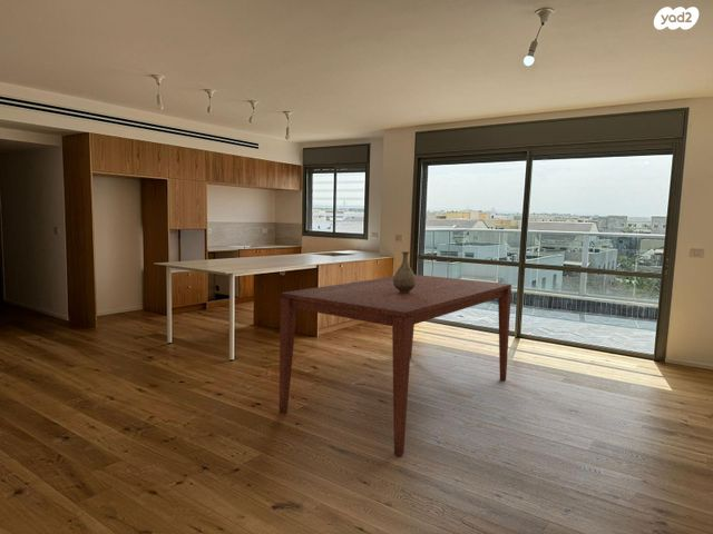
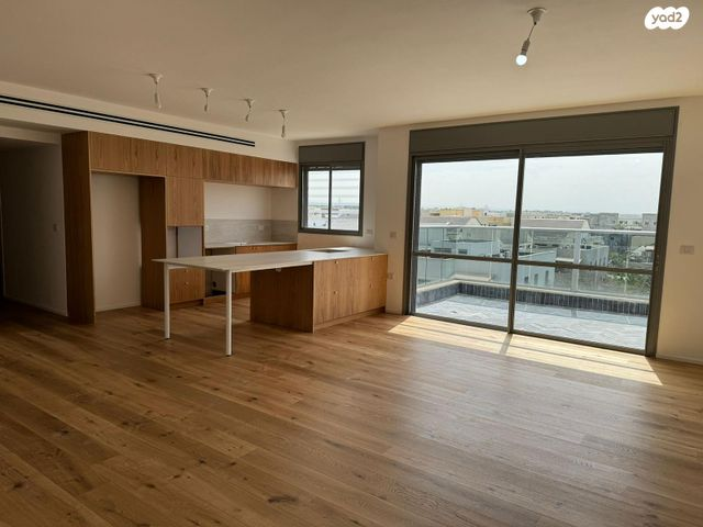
- dining table [279,274,512,457]
- vase [393,250,416,293]
